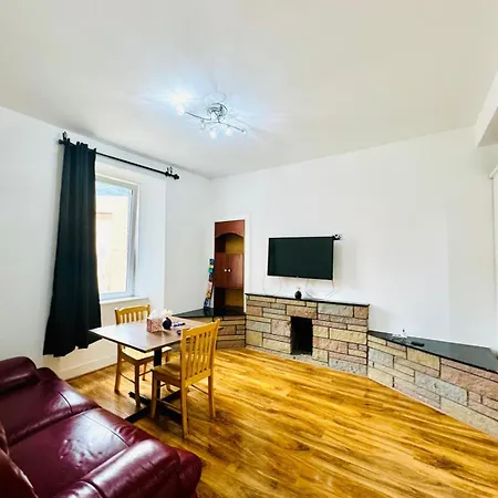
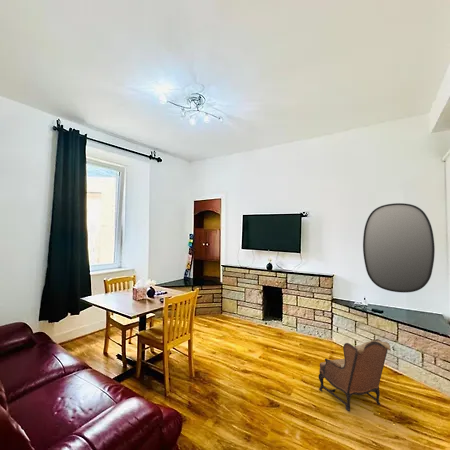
+ home mirror [362,202,436,294]
+ armchair [318,338,391,413]
